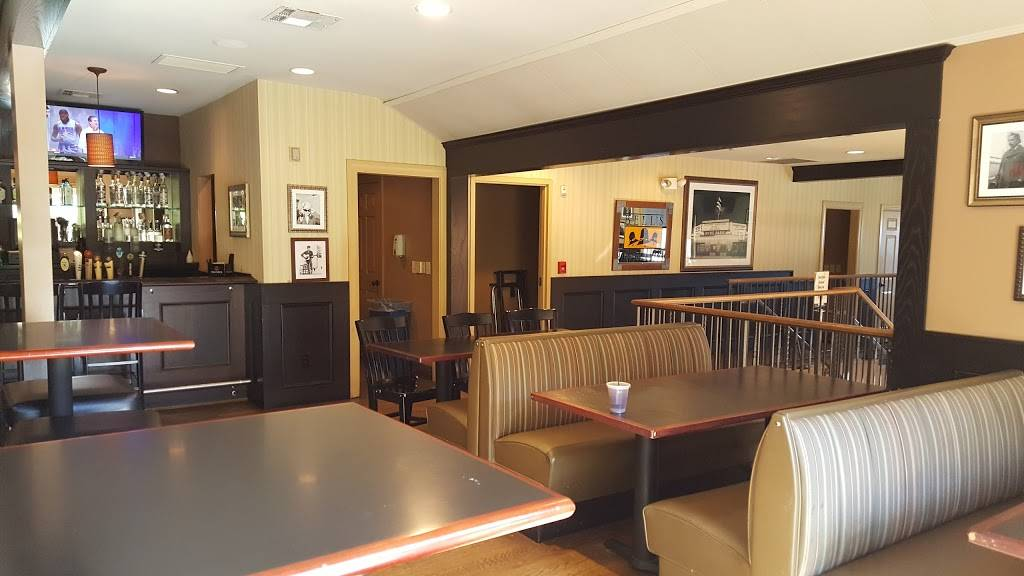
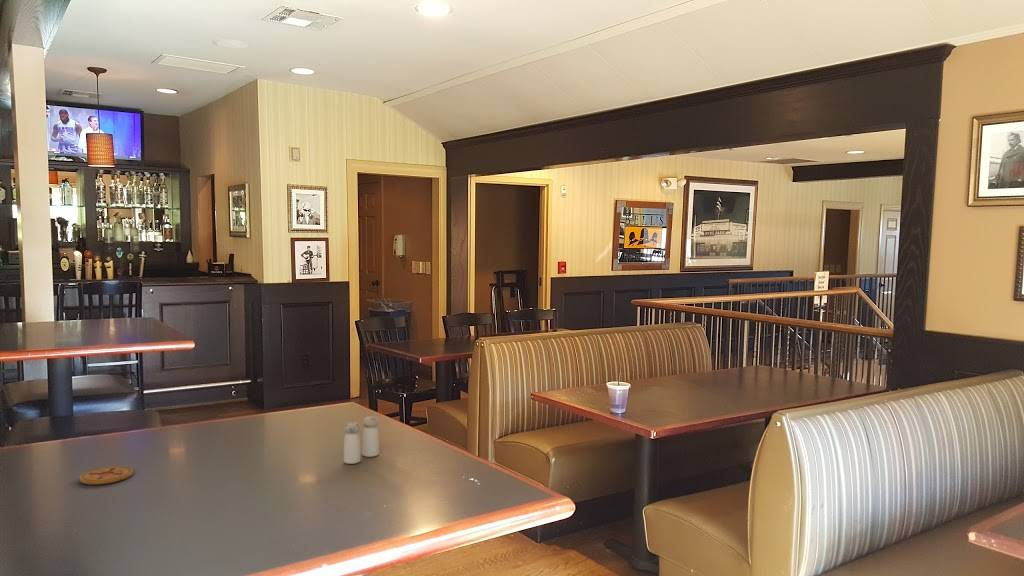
+ coaster [78,465,134,486]
+ salt and pepper shaker [343,415,380,465]
